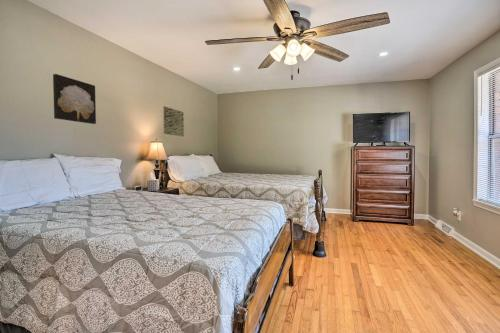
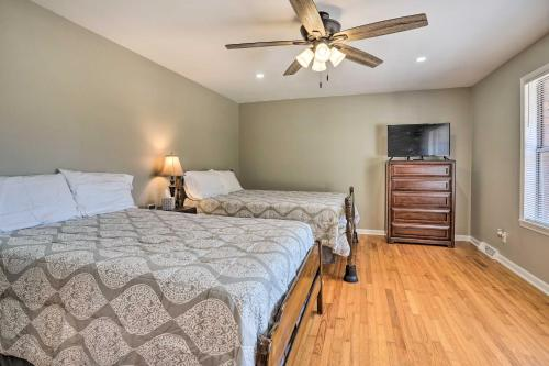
- wall art [162,105,185,137]
- wall art [52,73,97,125]
